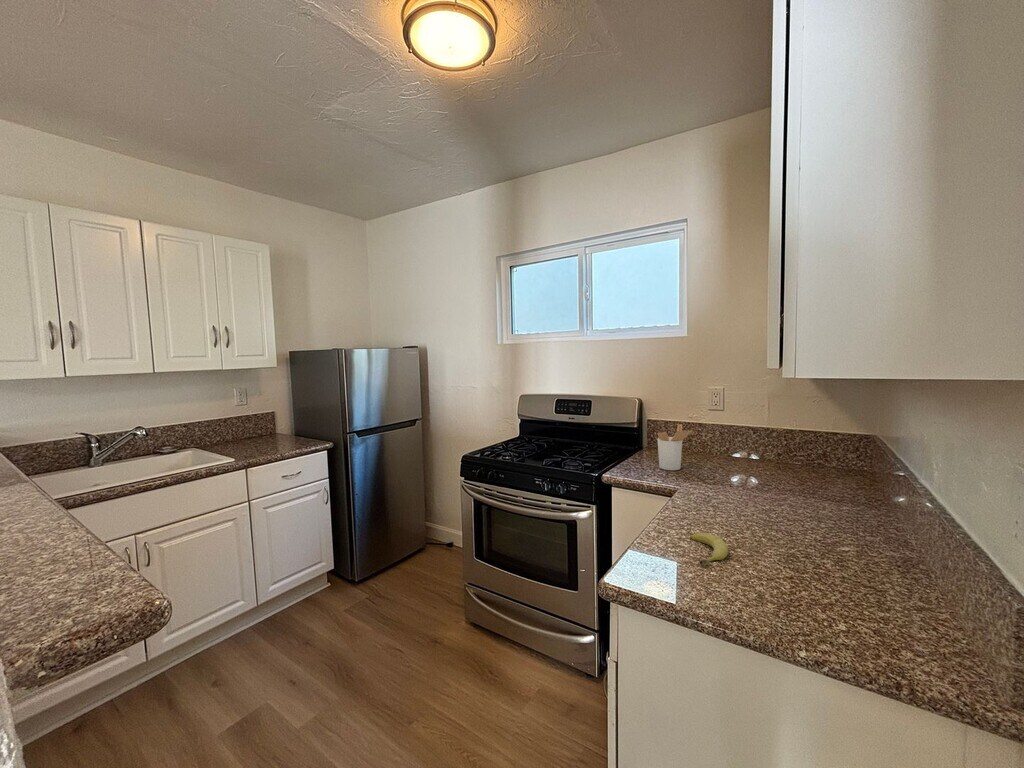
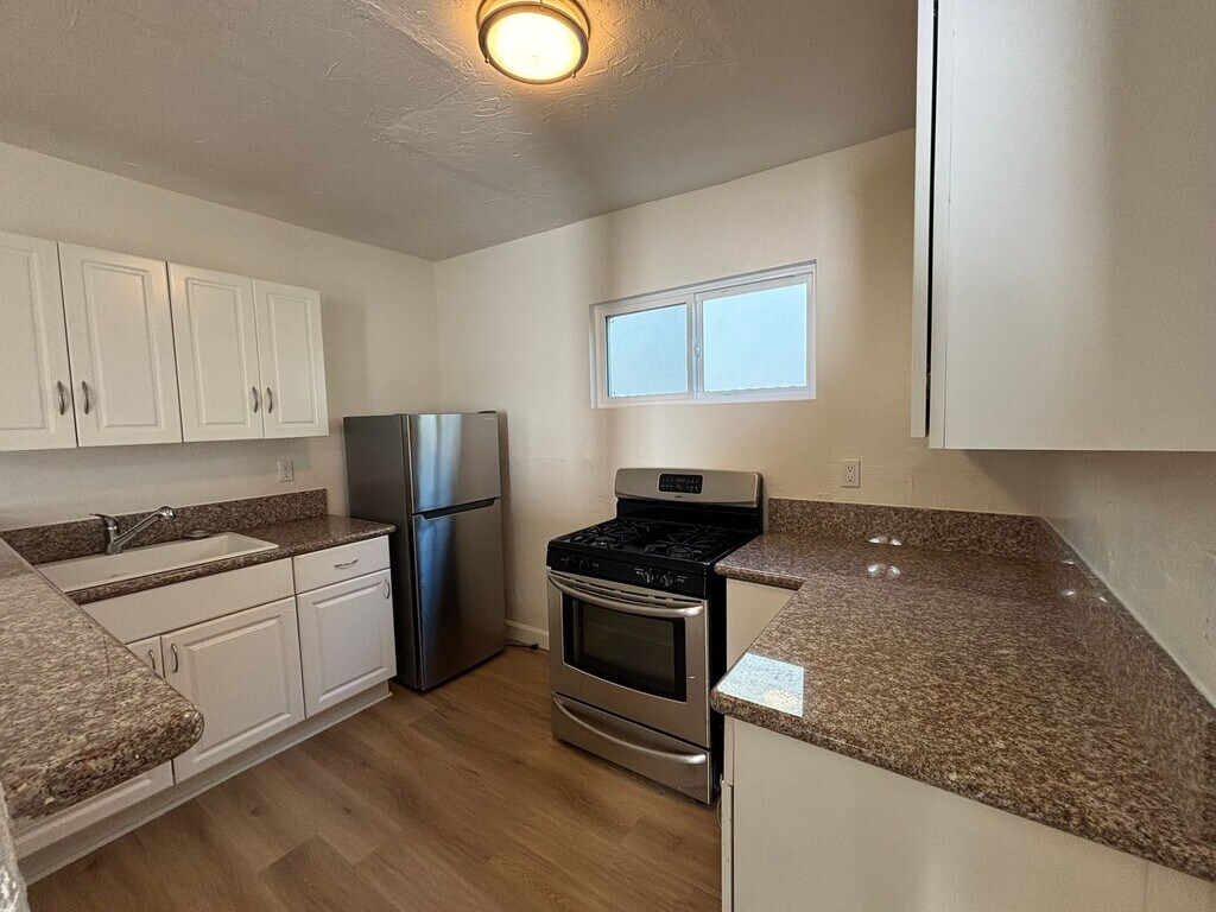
- utensil holder [657,423,694,471]
- fruit [689,532,729,566]
